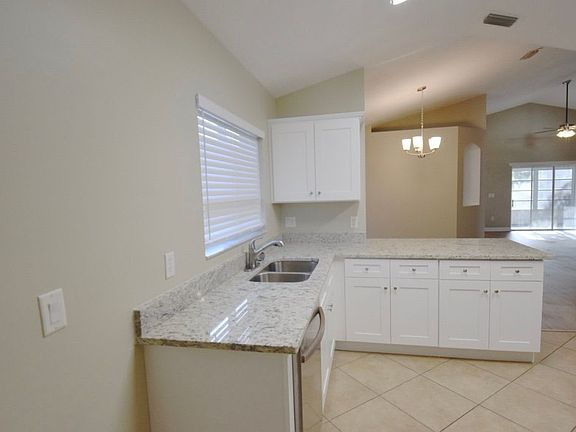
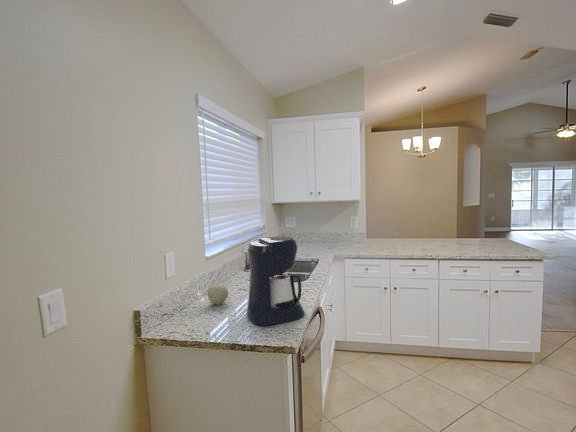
+ fruit [207,282,229,306]
+ coffee maker [246,236,306,327]
